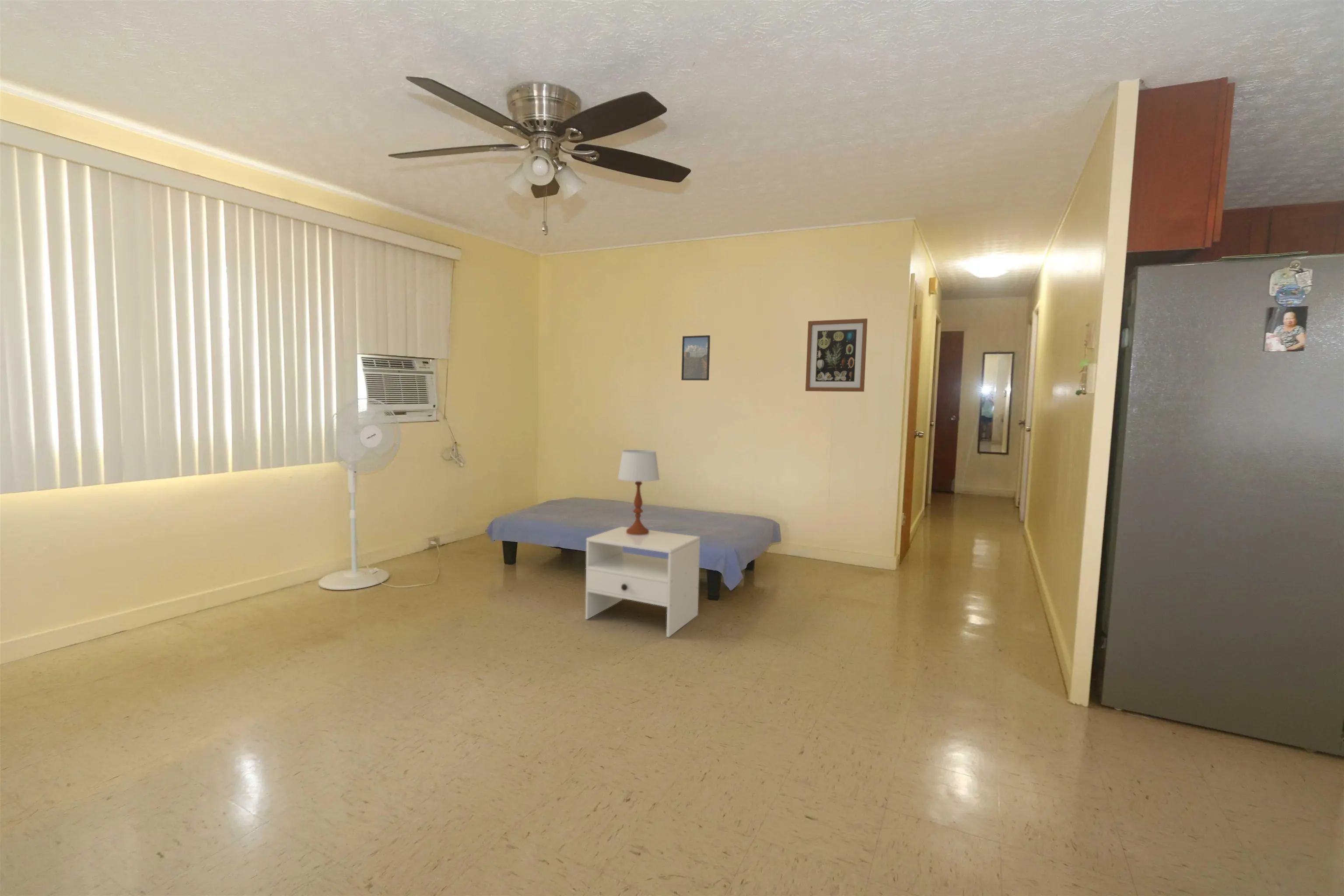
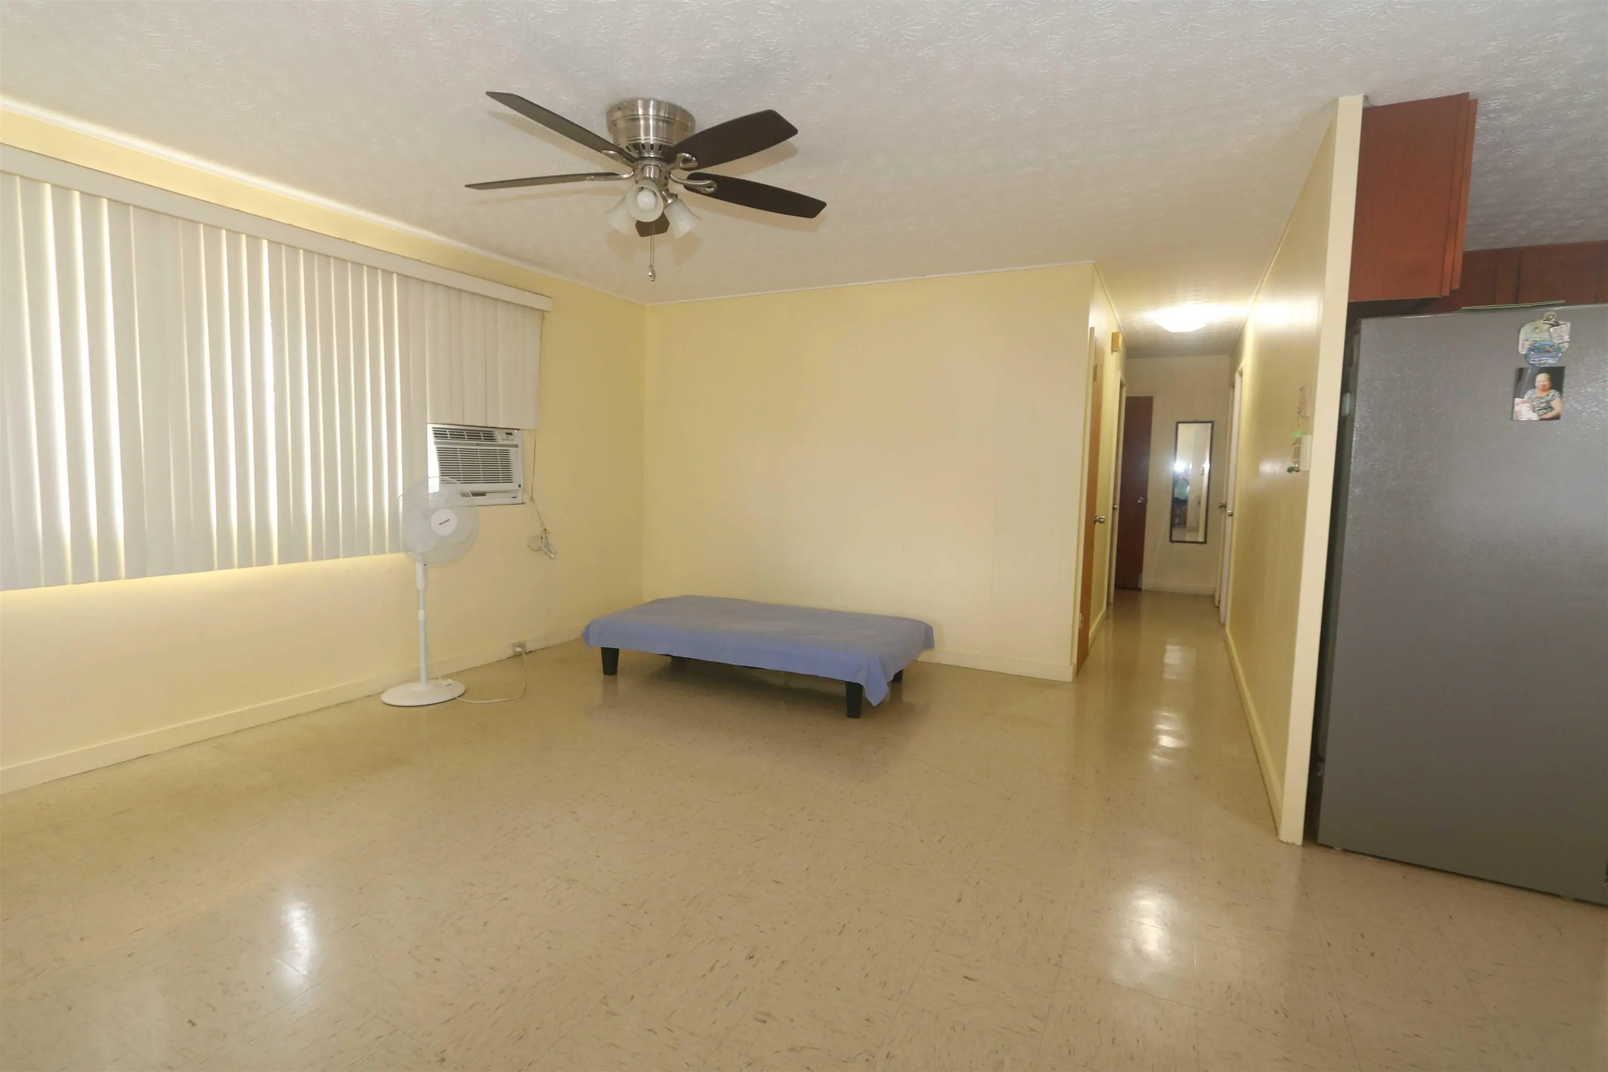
- nightstand [585,526,700,638]
- table lamp [617,449,660,535]
- wall art [805,318,868,392]
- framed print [681,335,711,381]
